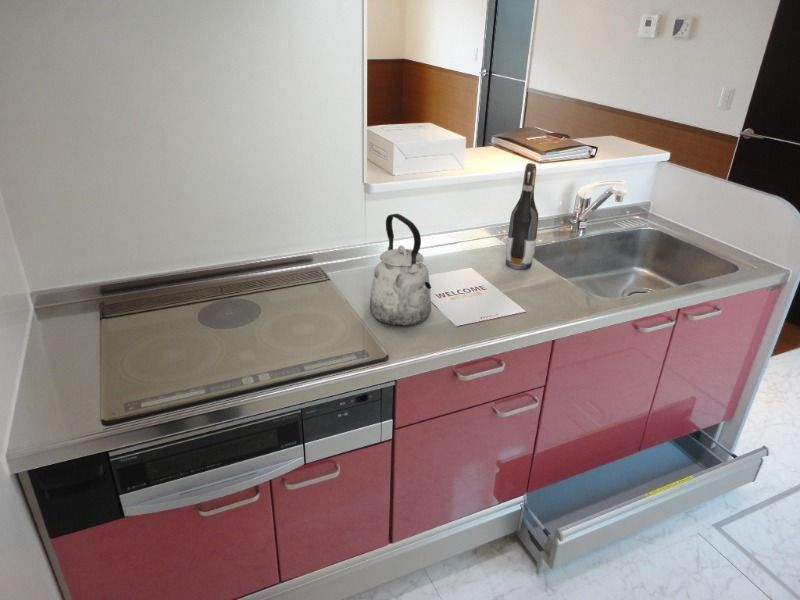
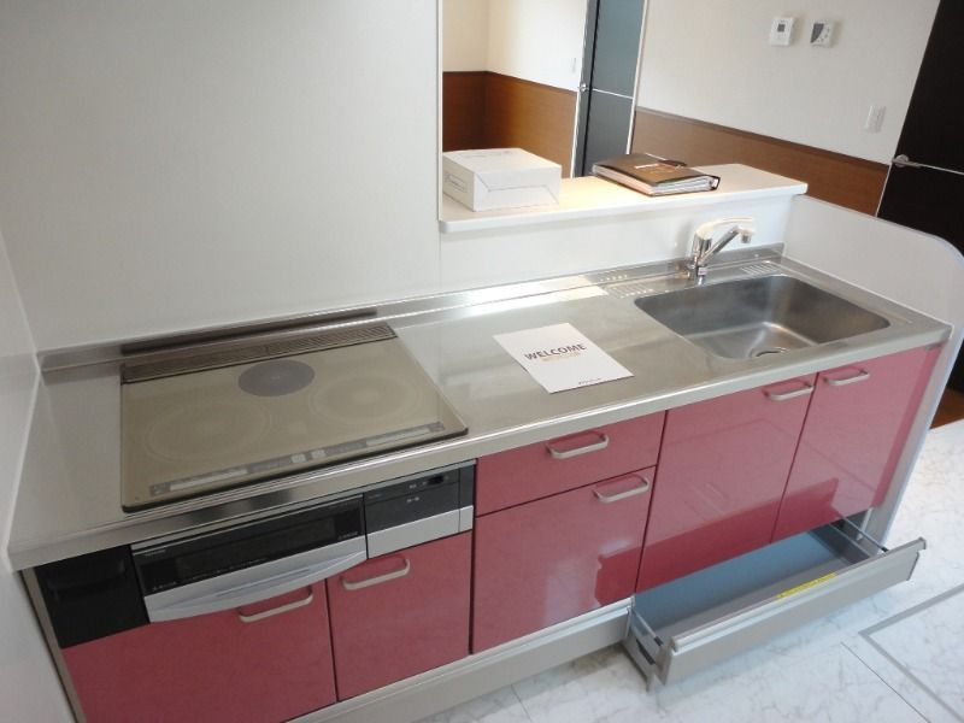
- wine bottle [505,162,539,271]
- kettle [369,213,432,327]
